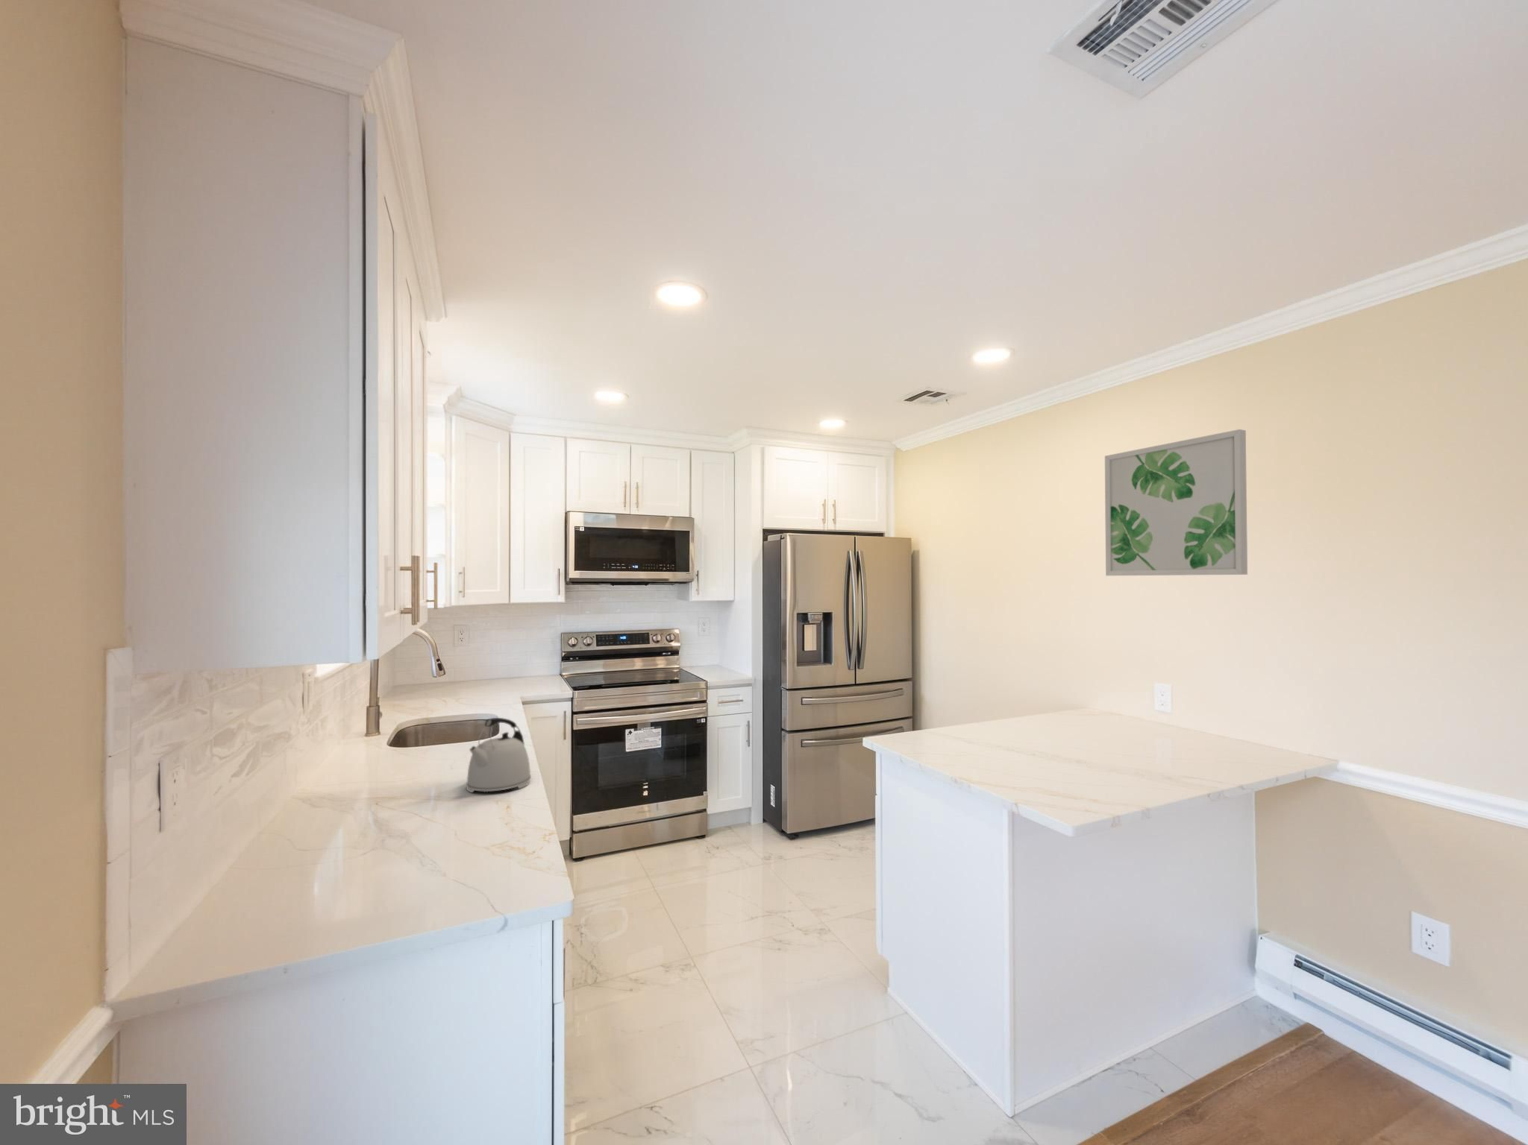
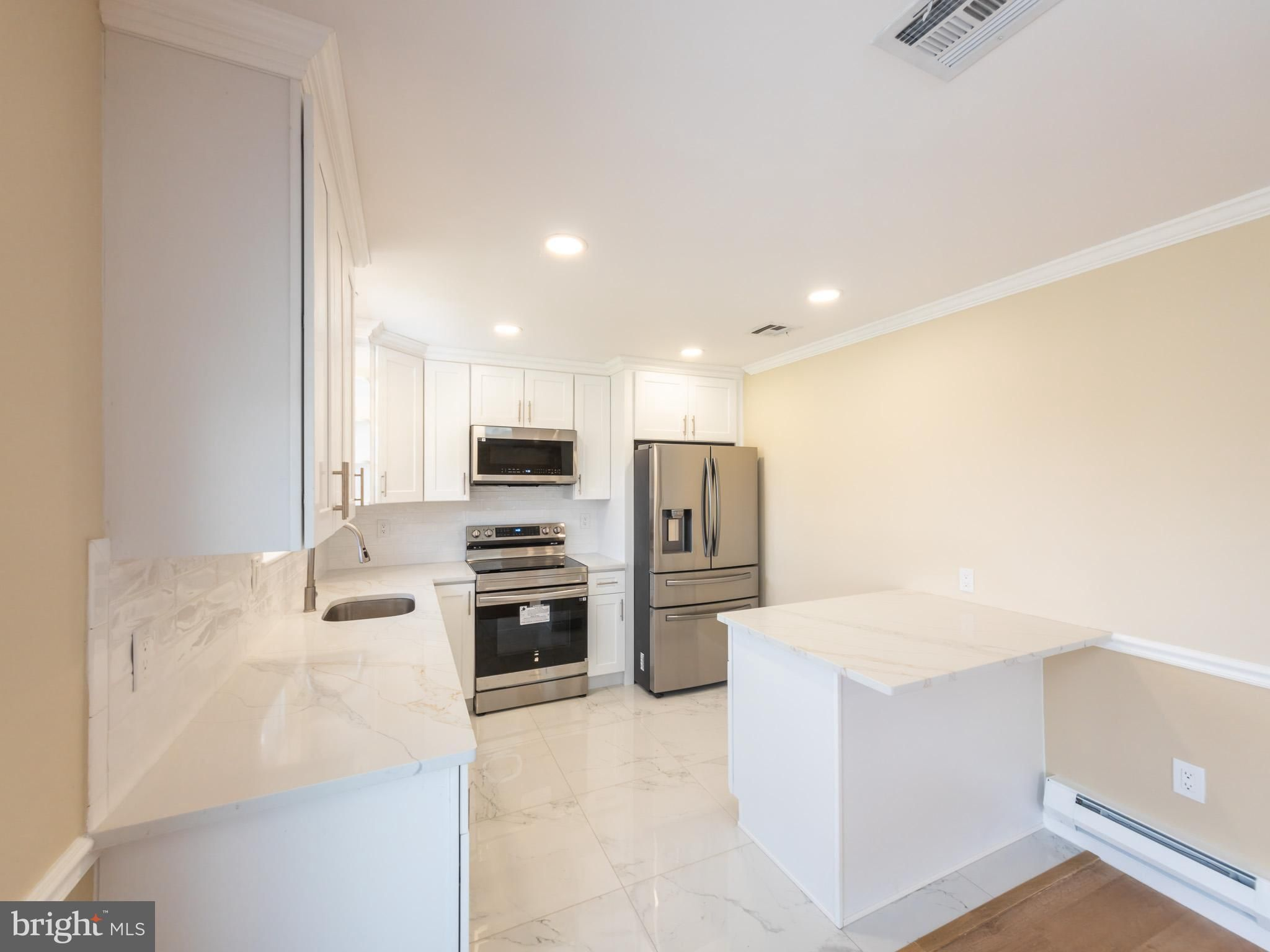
- kettle [466,717,532,793]
- wall art [1104,428,1248,576]
